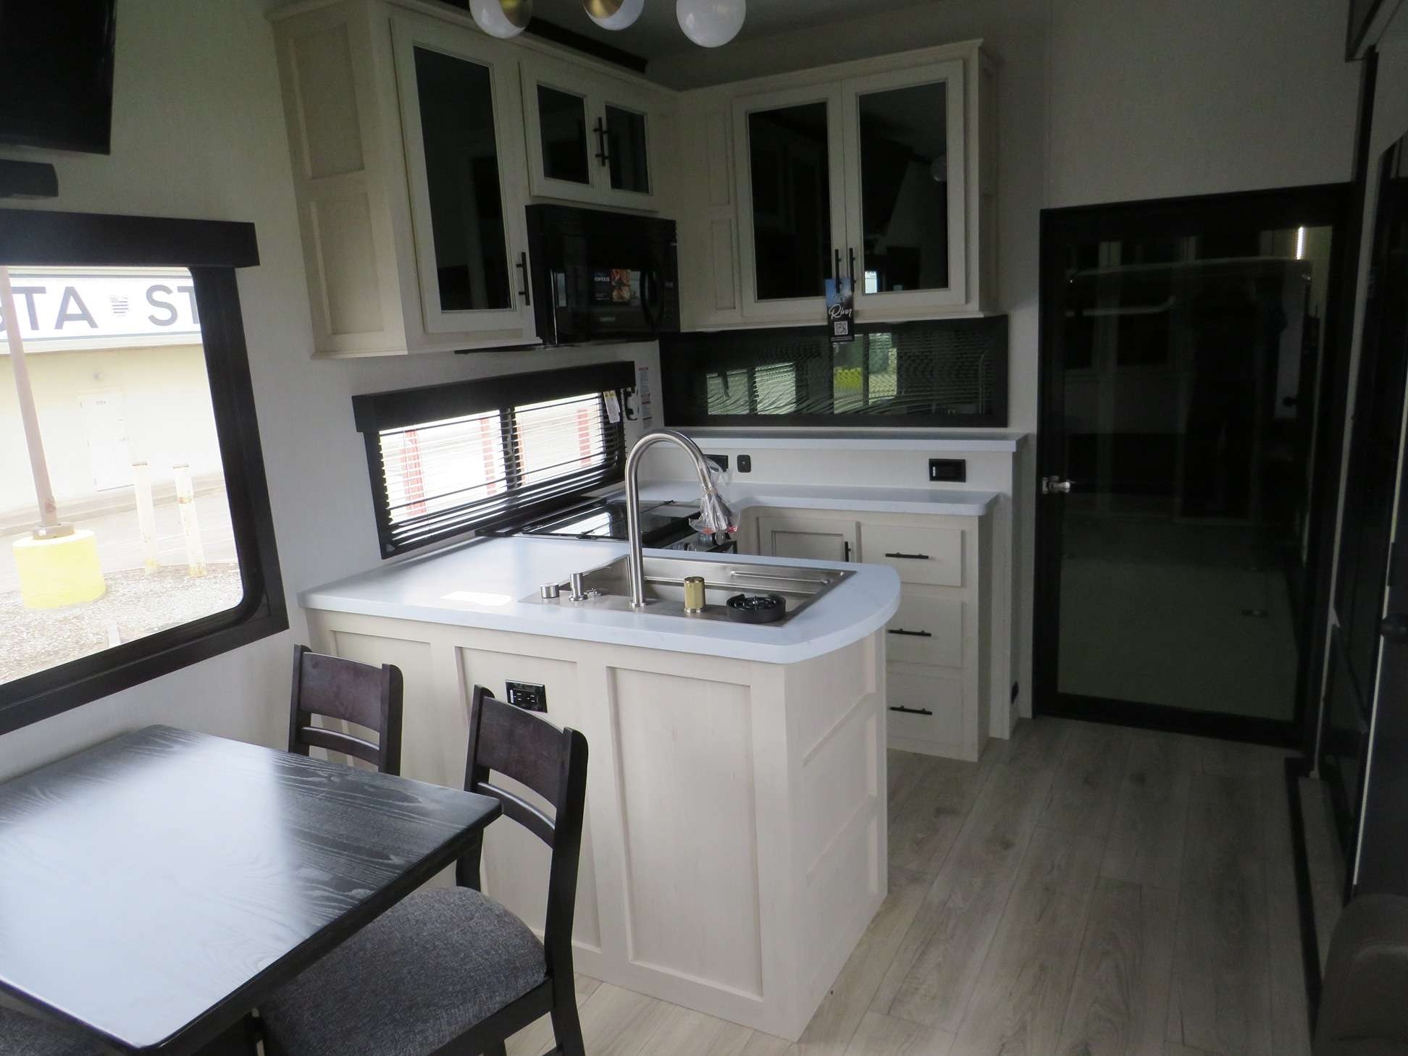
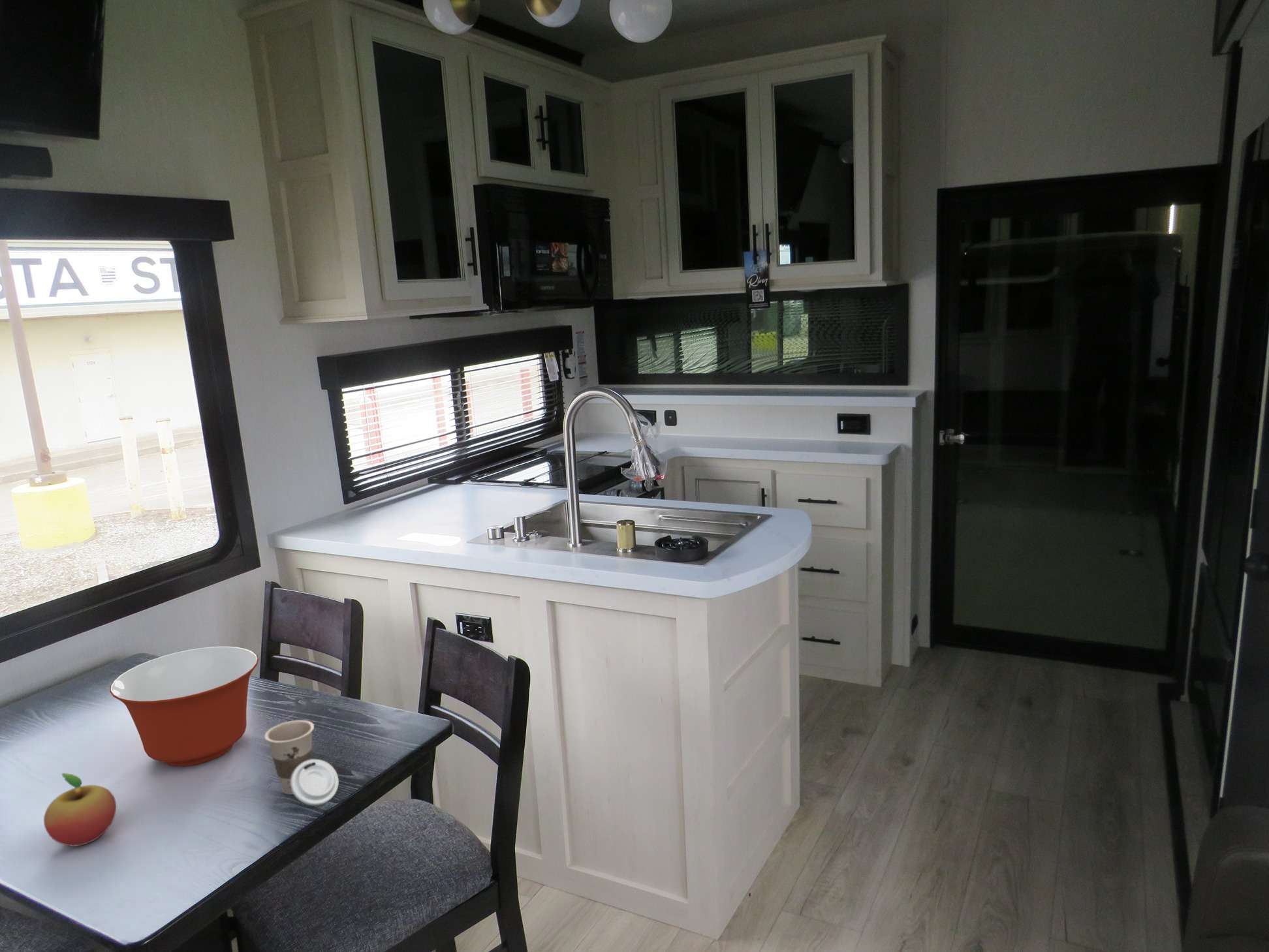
+ fruit [43,773,117,847]
+ cup [264,720,339,806]
+ mixing bowl [110,646,259,767]
